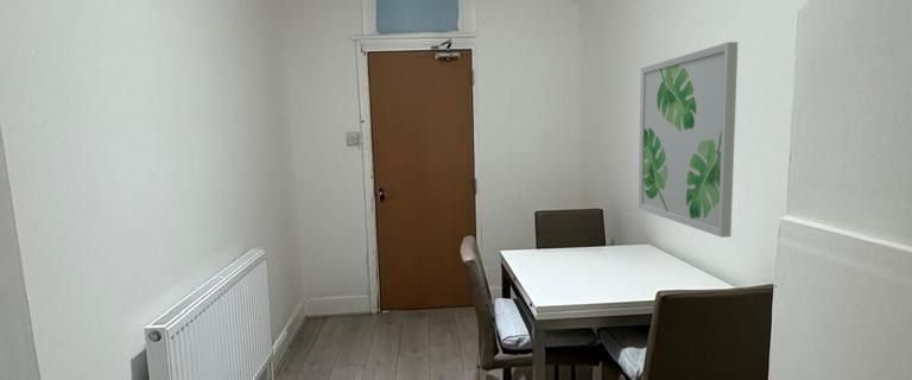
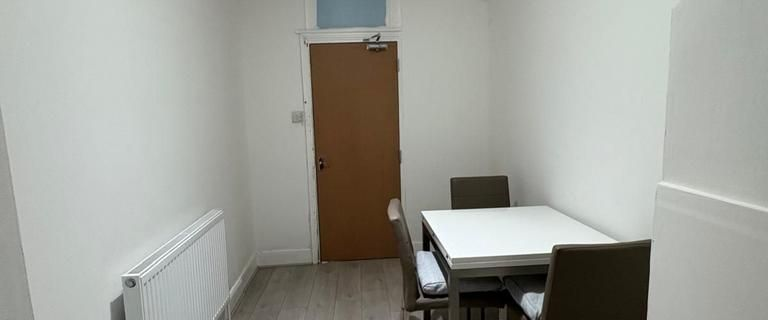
- wall art [638,40,739,239]
